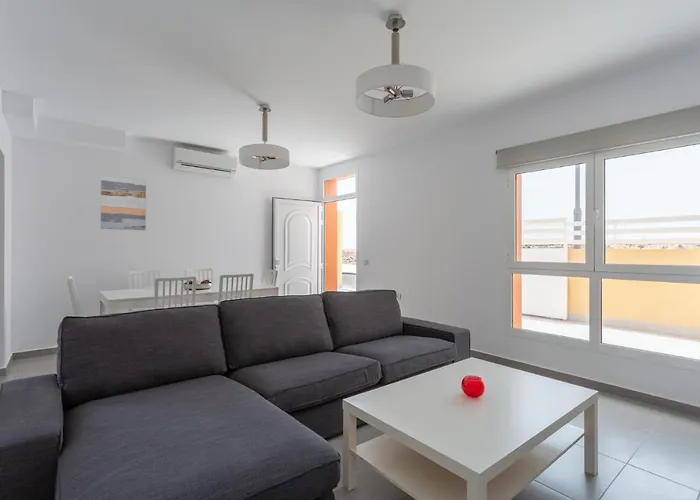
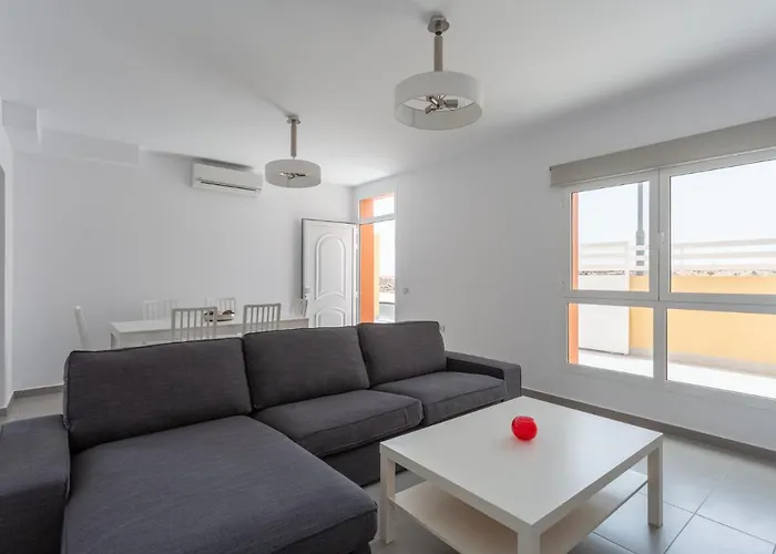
- wall art [100,175,147,231]
